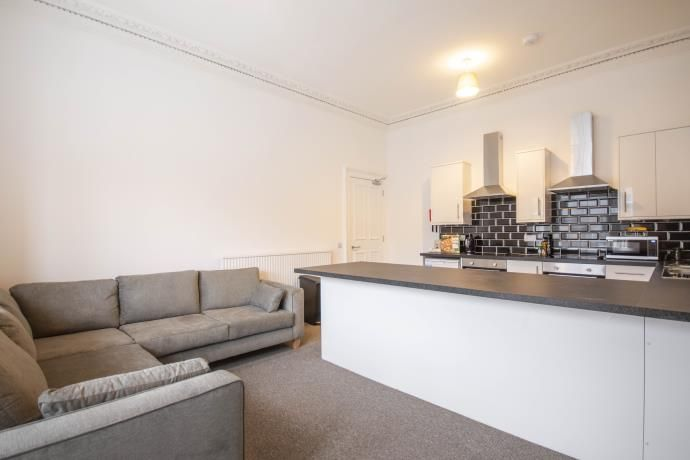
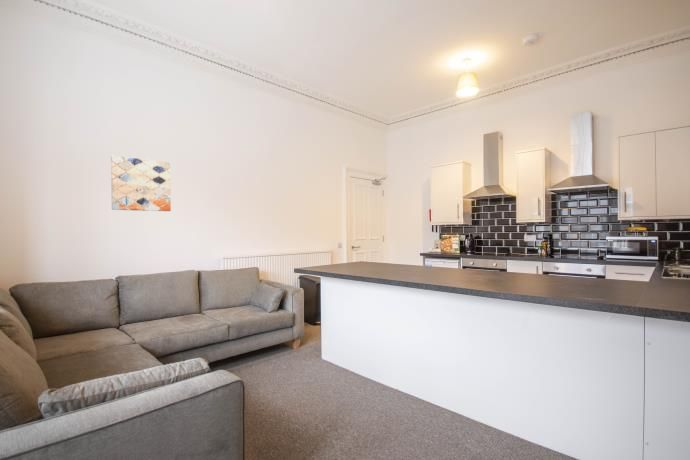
+ wall art [110,155,172,212]
